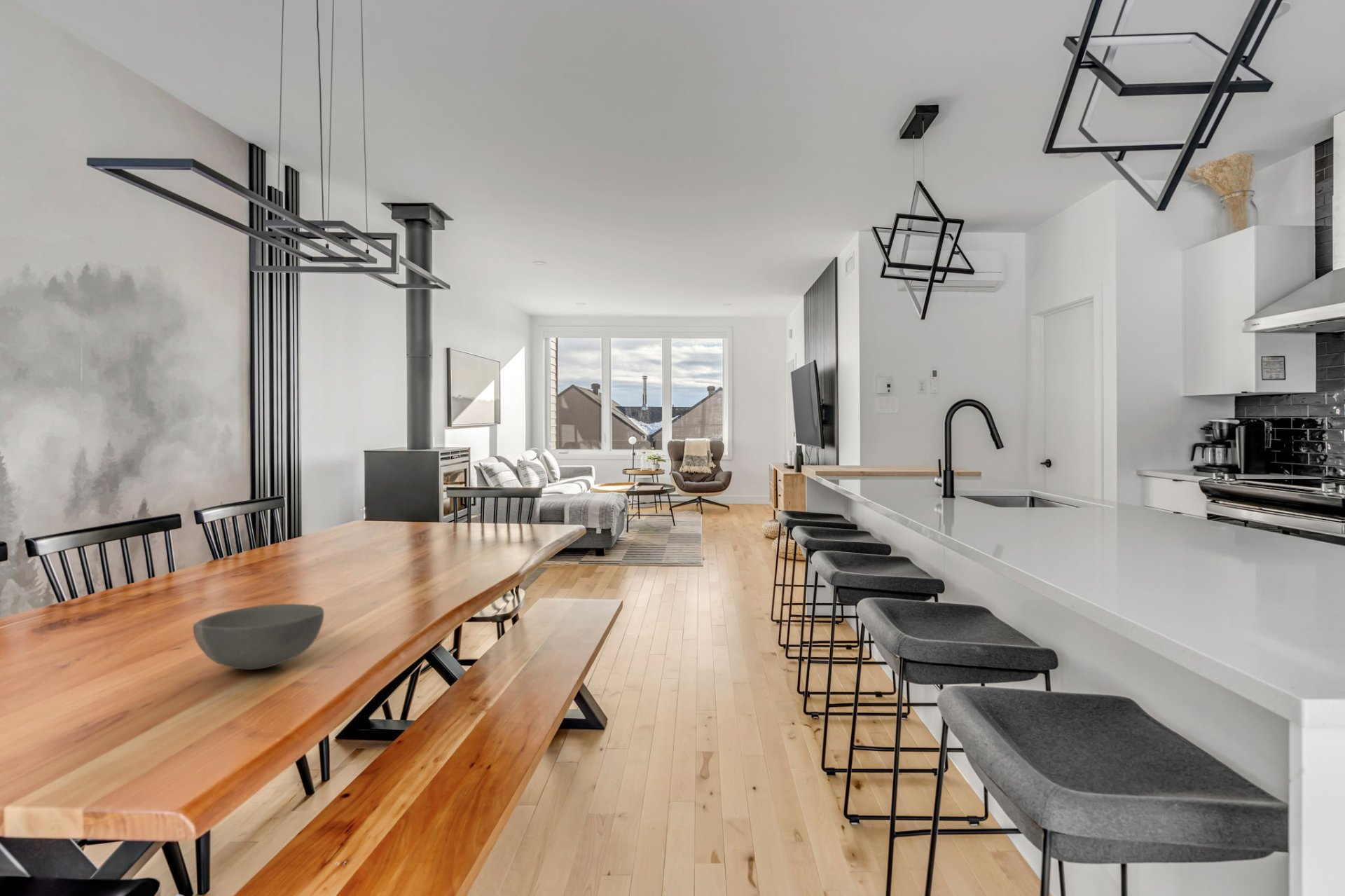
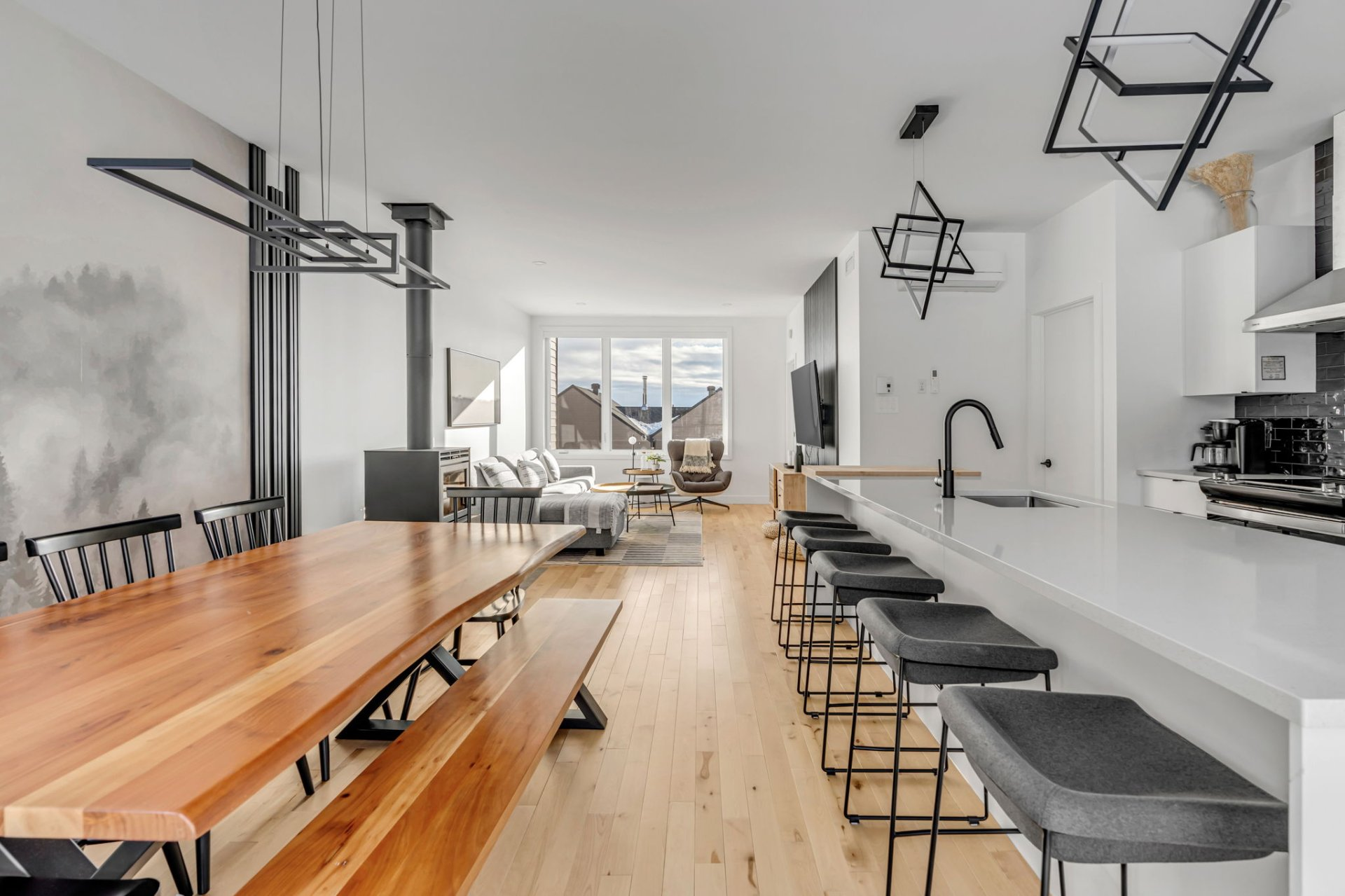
- bowl [193,603,324,670]
